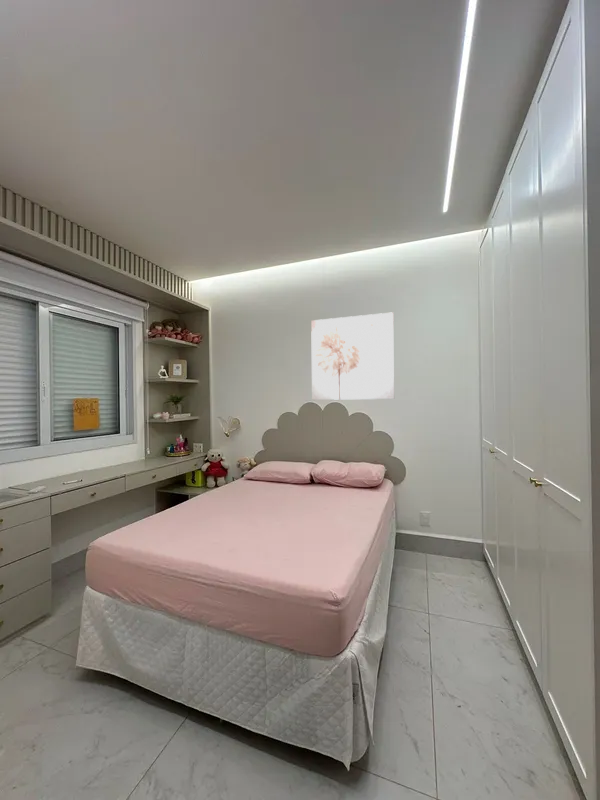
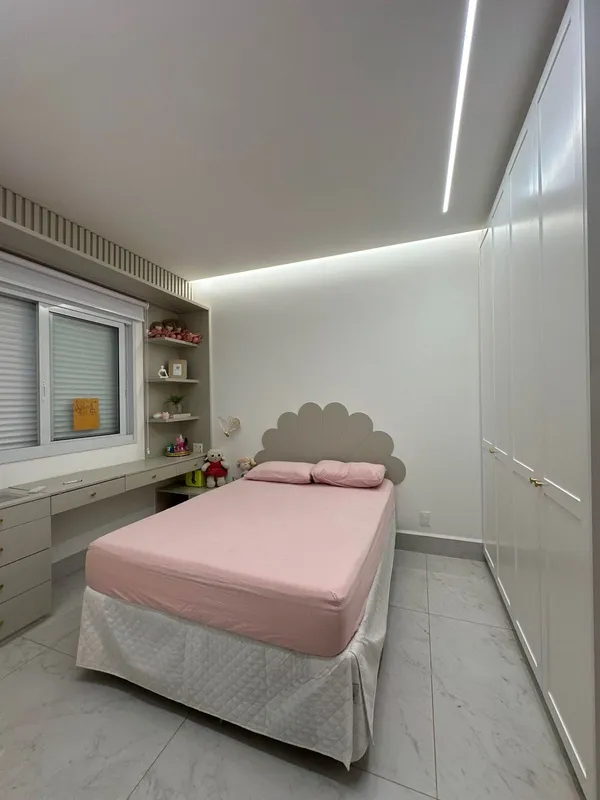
- wall art [310,311,395,401]
